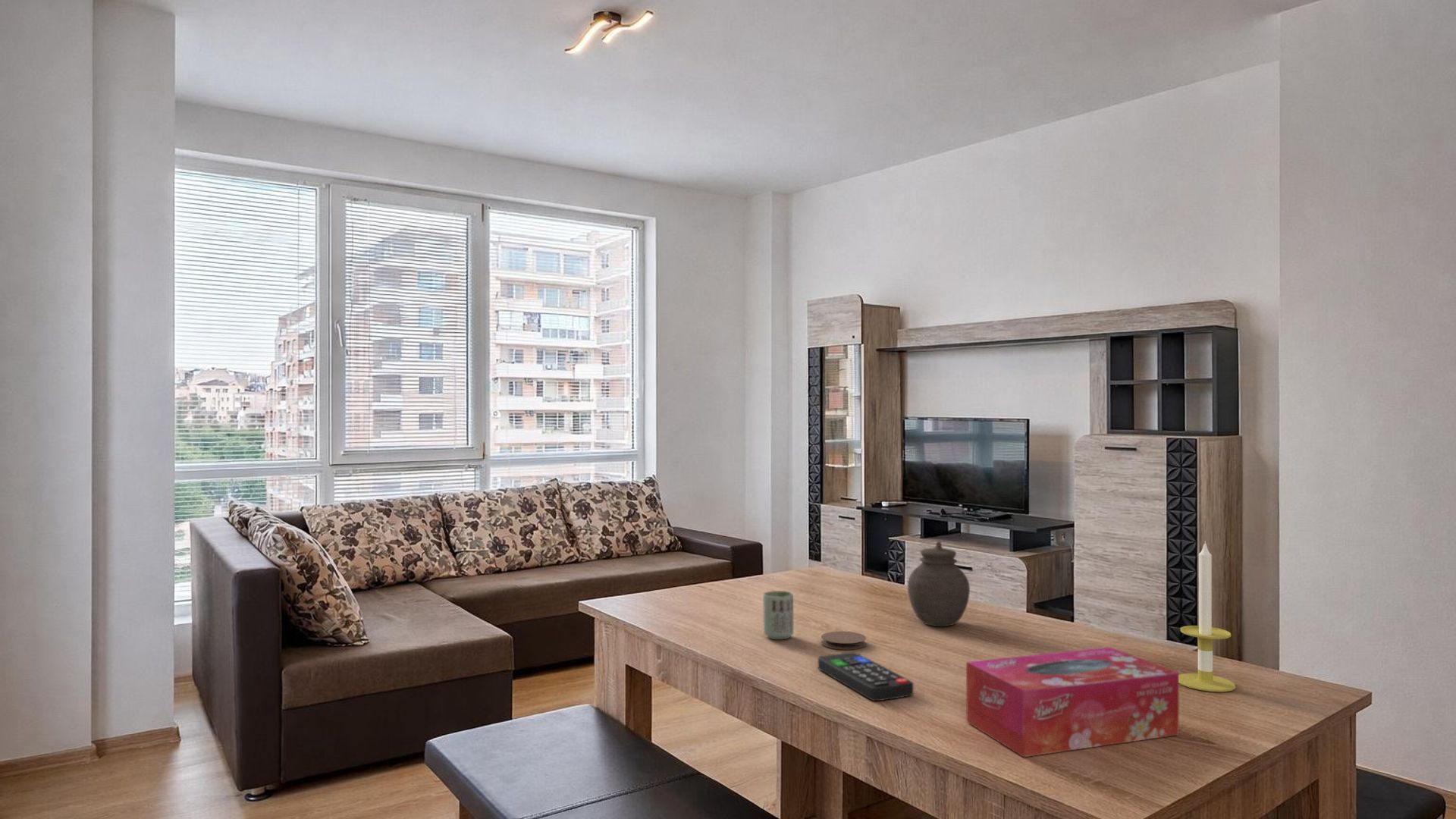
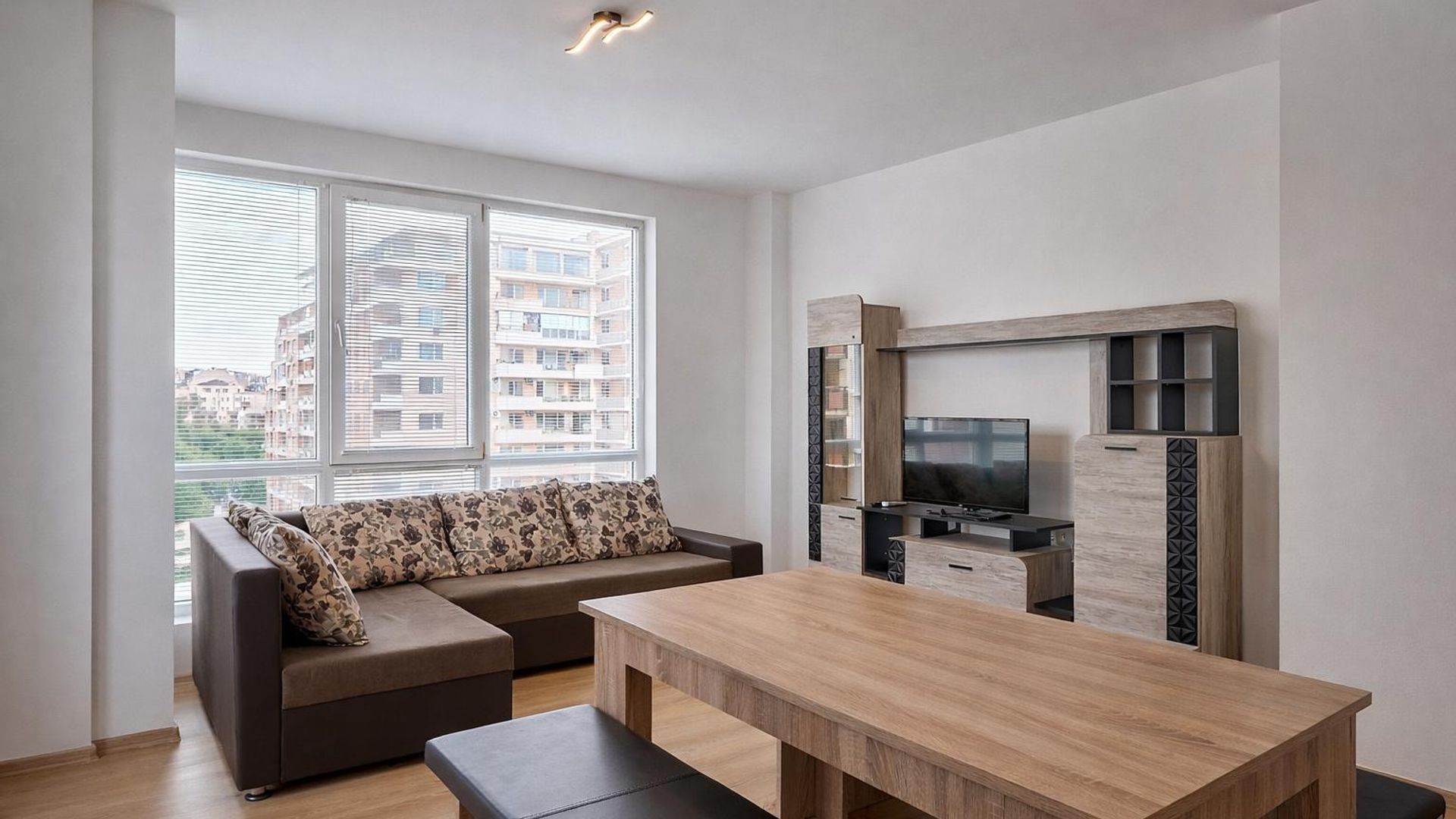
- coaster [821,631,867,651]
- tissue box [965,647,1179,758]
- candle [1178,541,1236,692]
- jar [907,541,971,627]
- cup [762,590,794,640]
- remote control [817,651,915,701]
